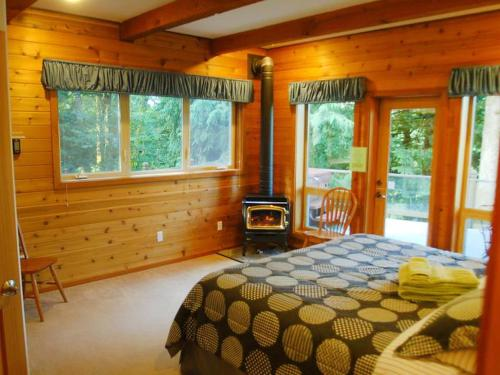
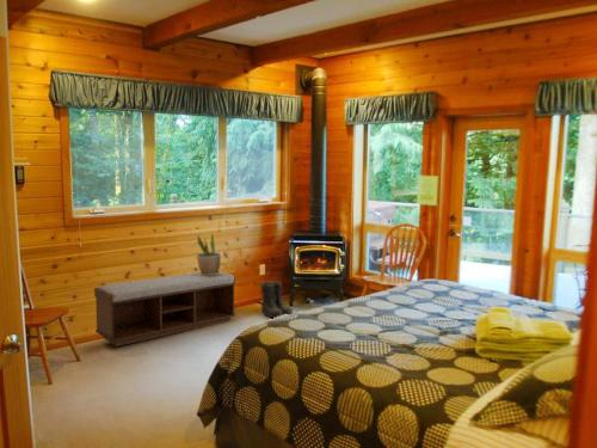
+ potted plant [196,233,222,276]
+ boots [259,280,294,319]
+ bench [93,271,236,348]
